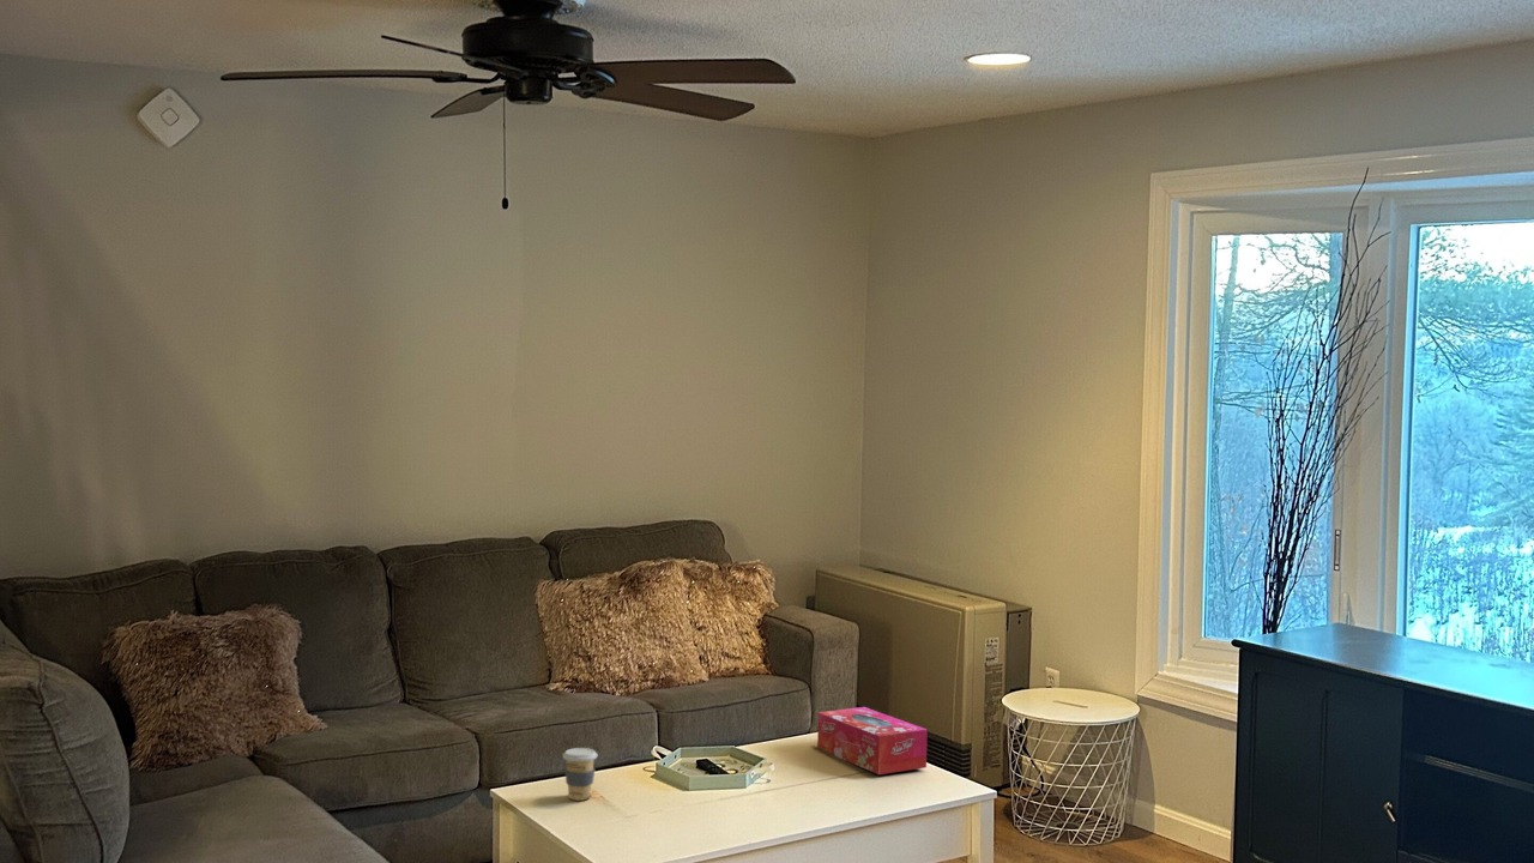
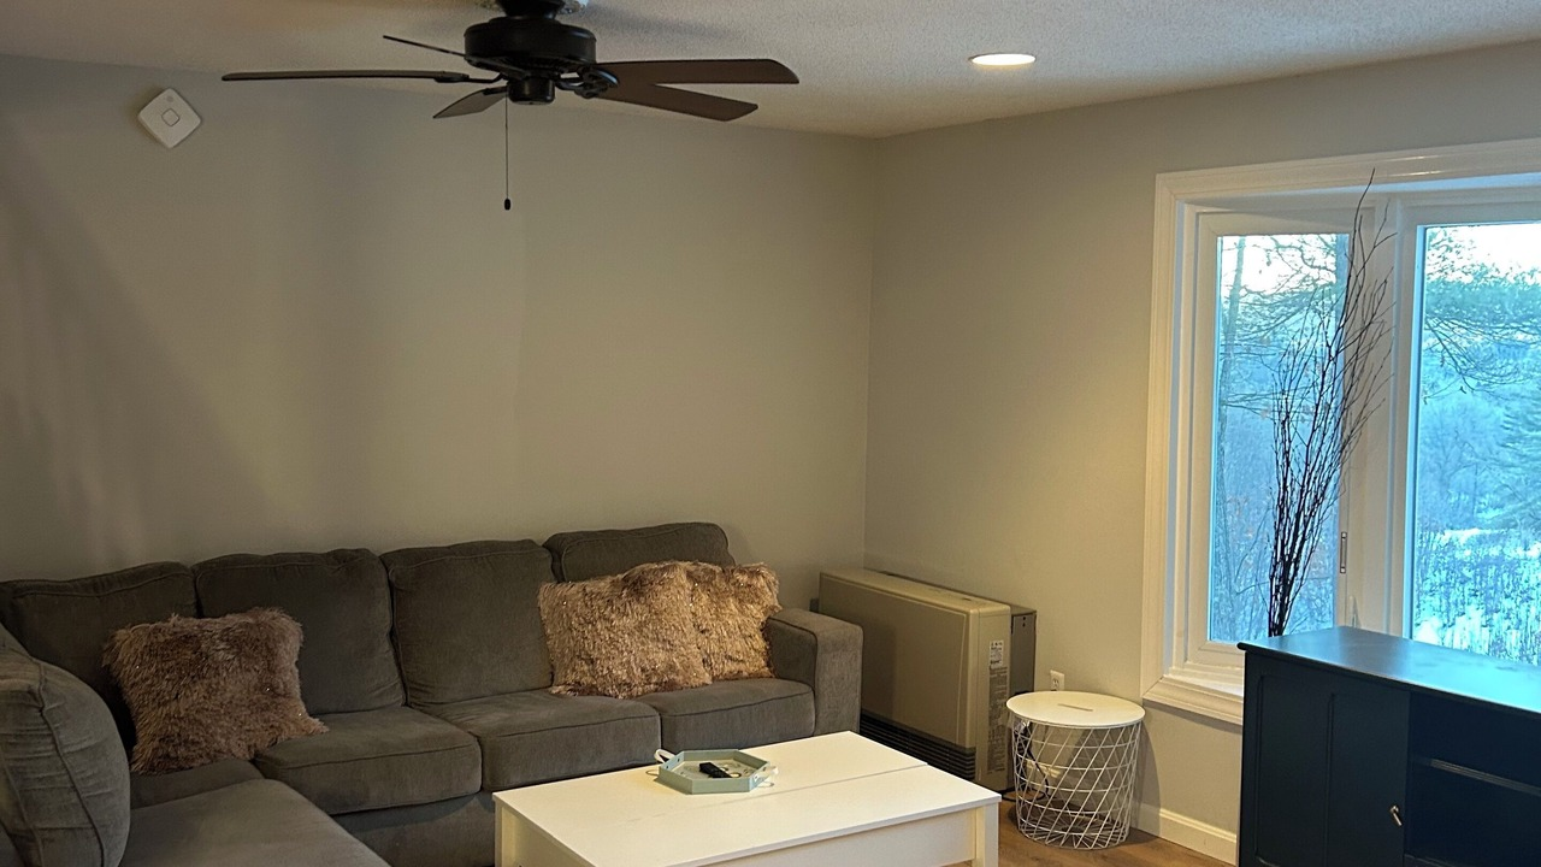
- tissue box [816,706,929,776]
- coffee cup [562,747,598,802]
